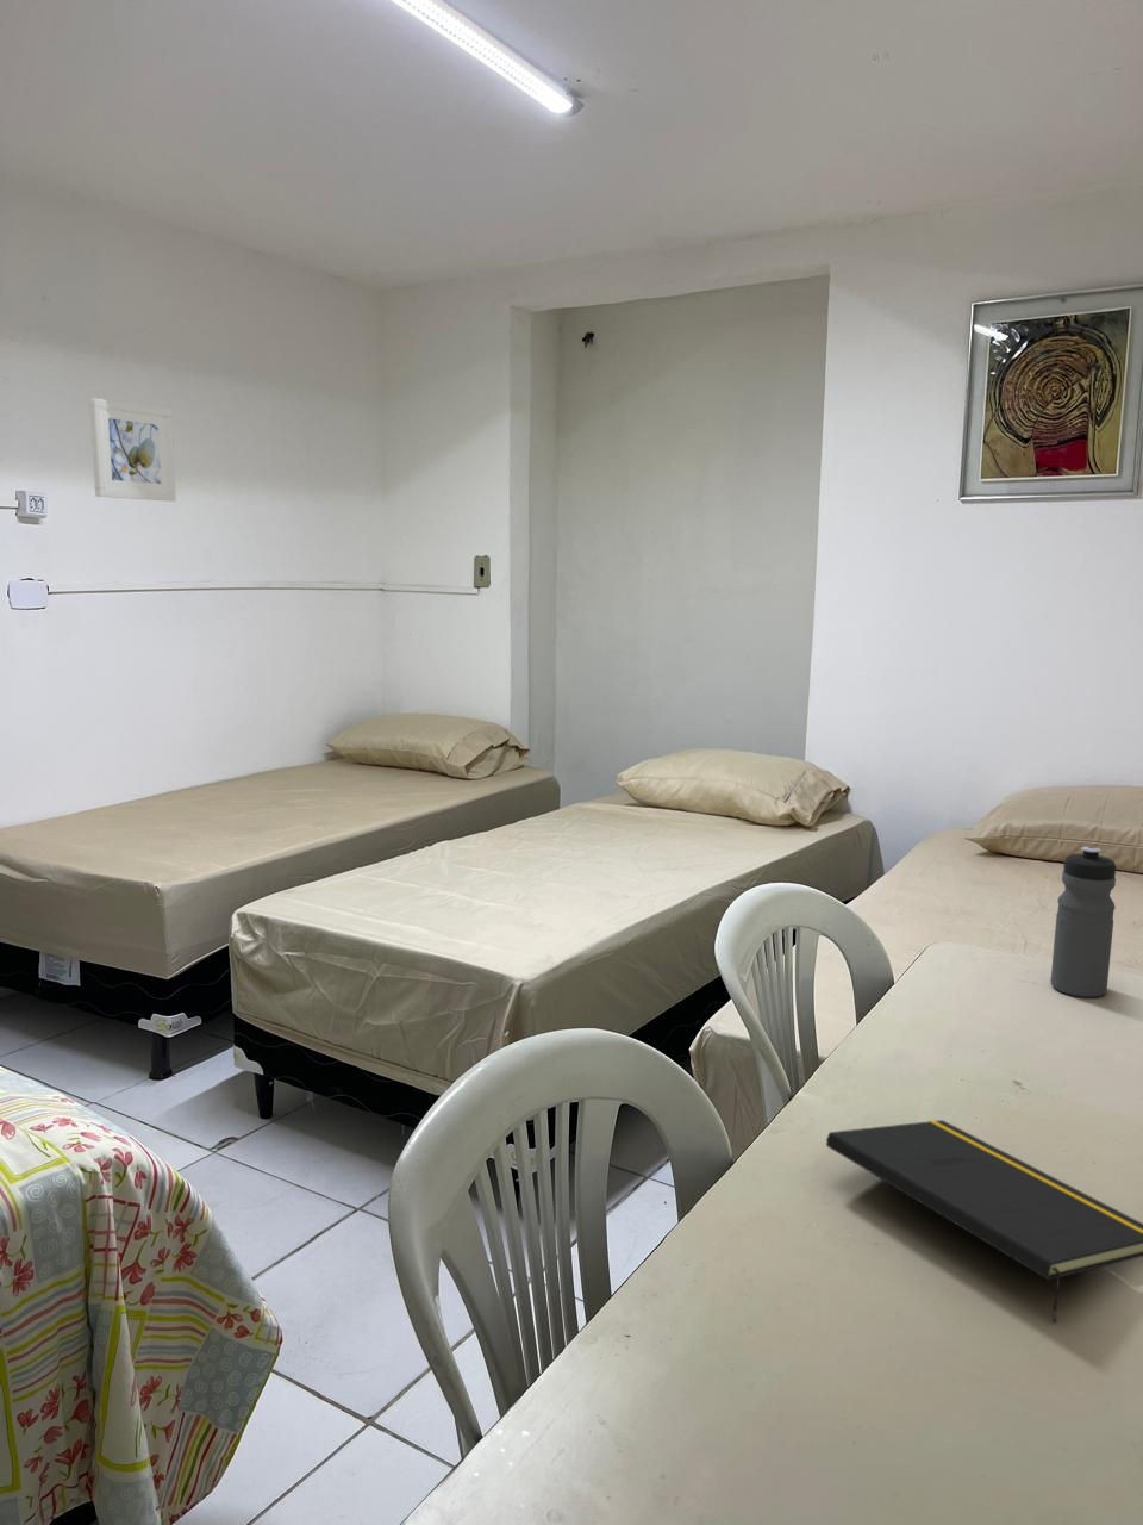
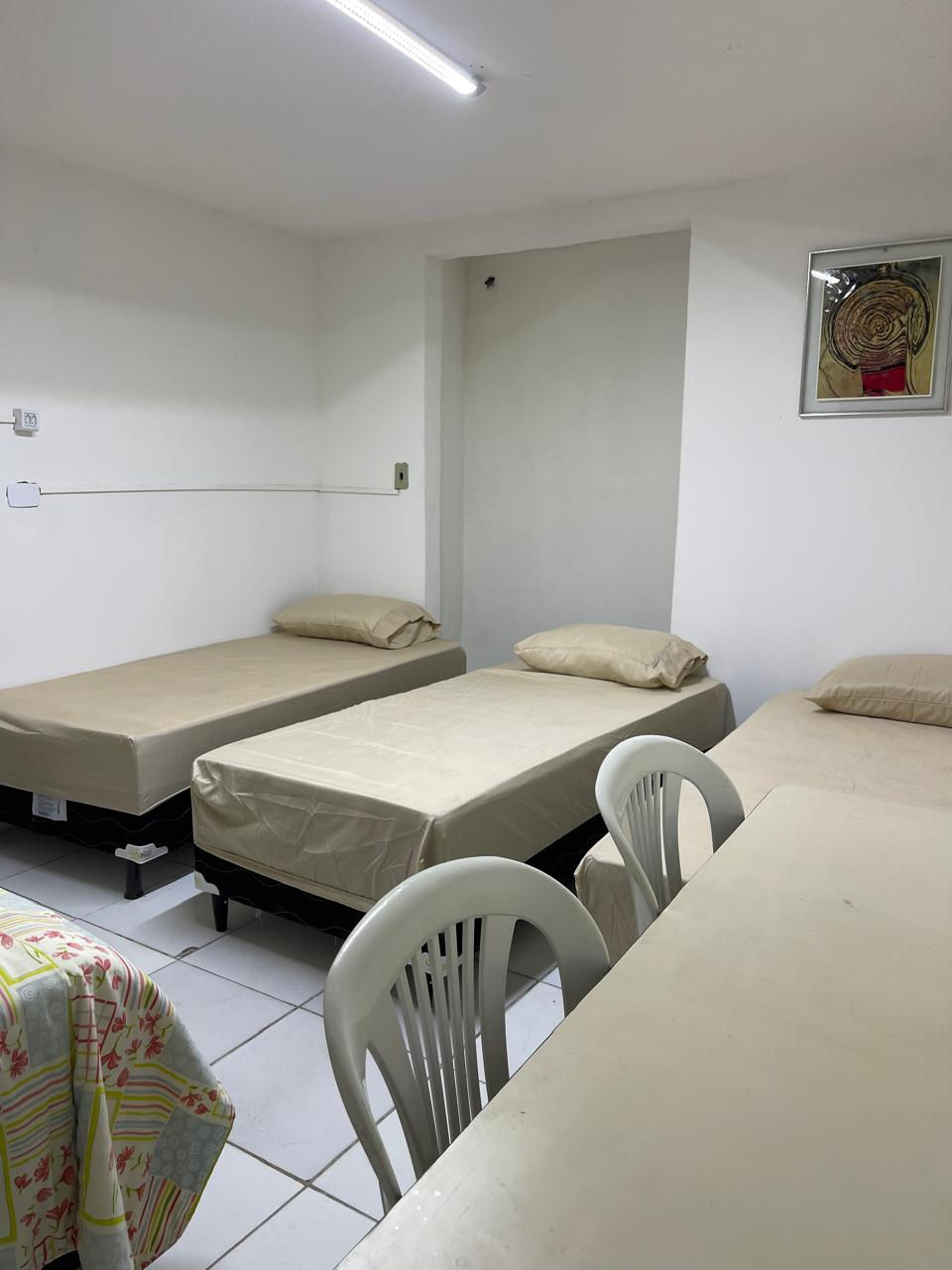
- notepad [825,1119,1143,1323]
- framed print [88,396,178,503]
- water bottle [1051,845,1117,998]
